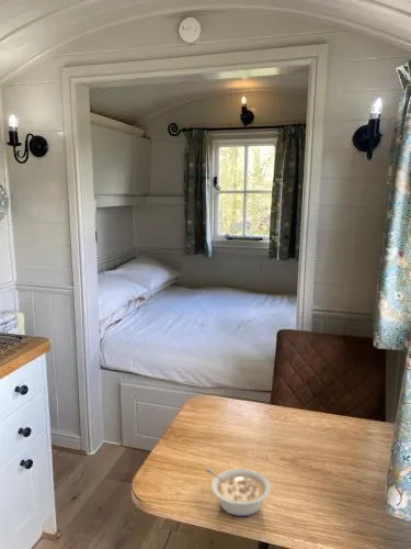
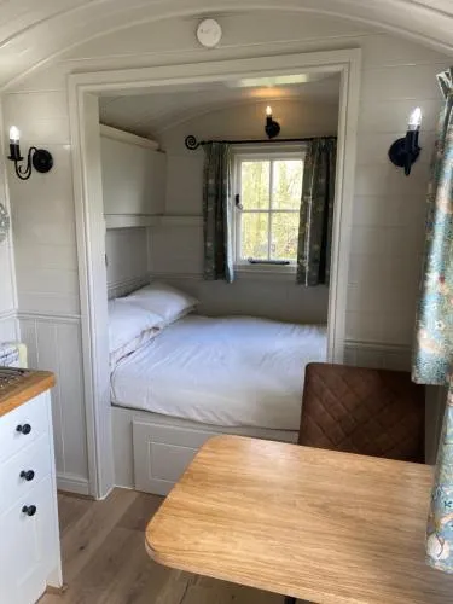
- legume [204,467,272,517]
